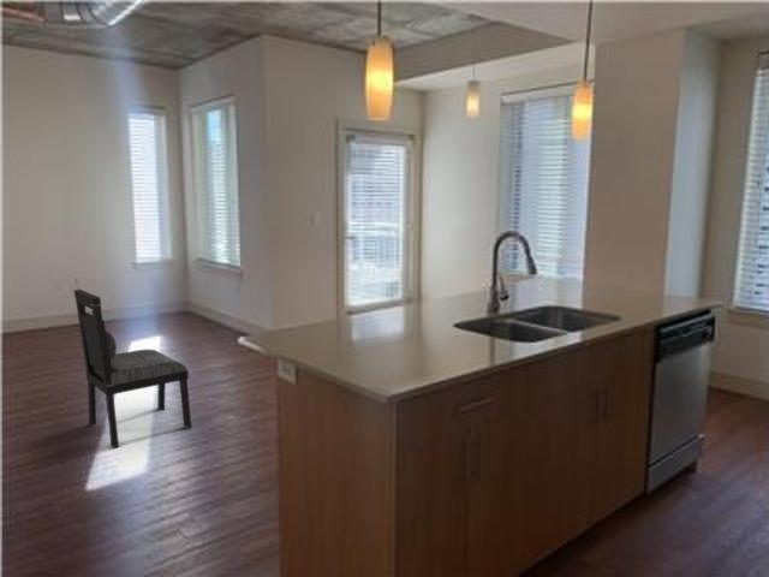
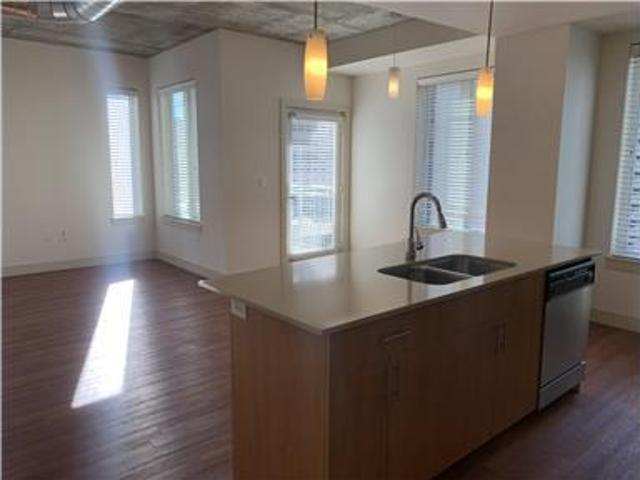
- chair [72,288,193,450]
